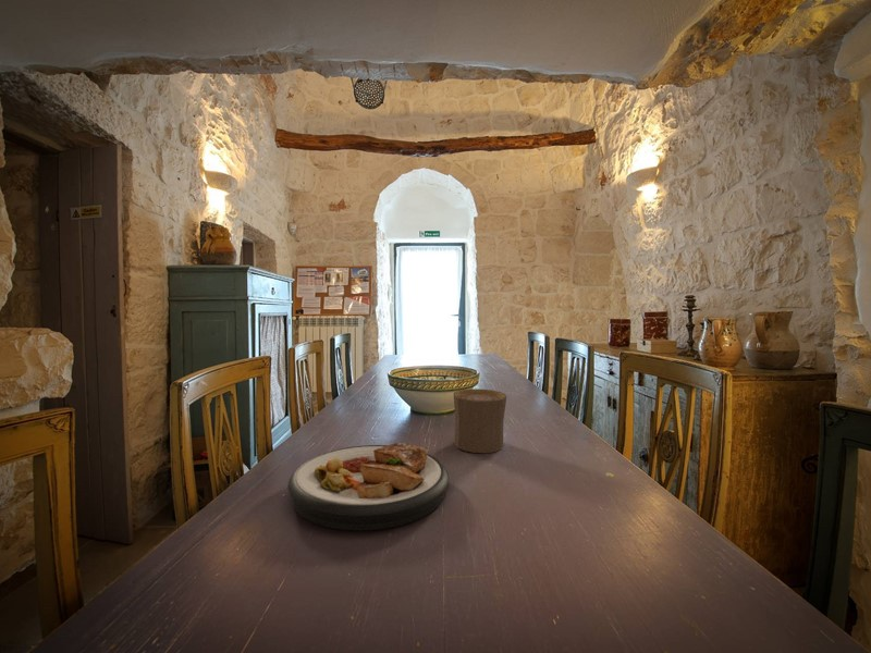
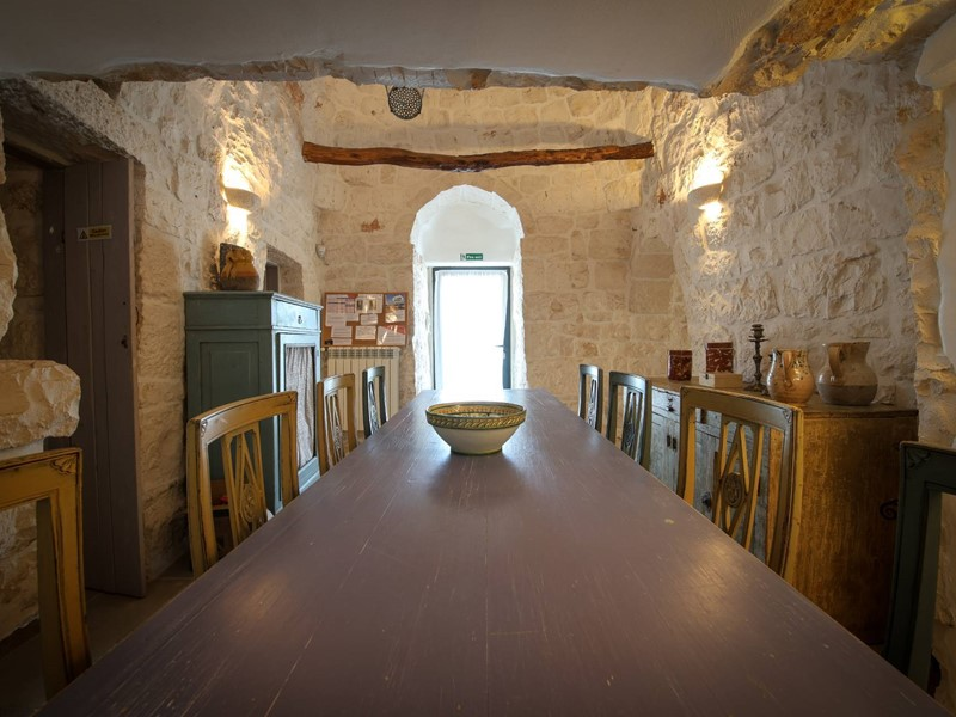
- plate [287,442,450,531]
- cup [453,387,507,454]
